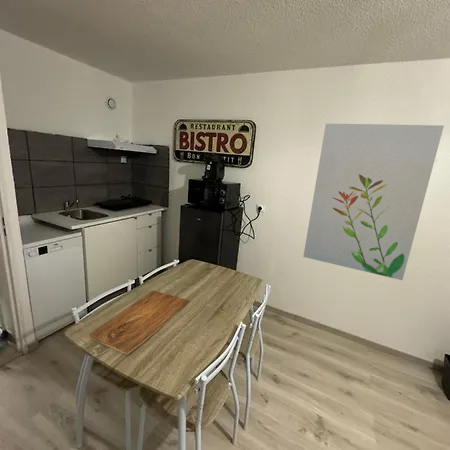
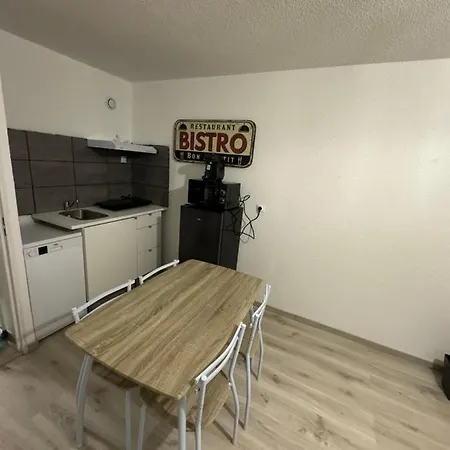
- wall art [303,123,445,281]
- cutting board [88,290,190,356]
